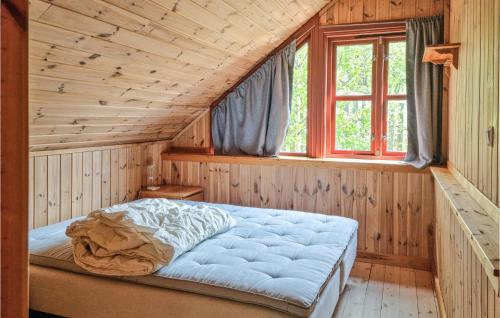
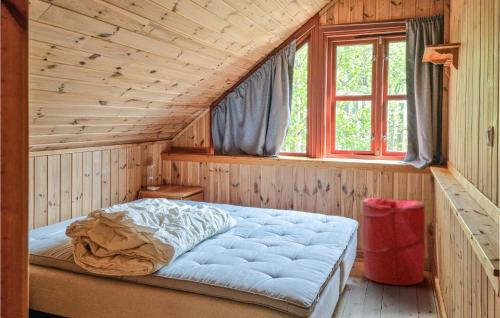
+ laundry hamper [362,196,426,286]
